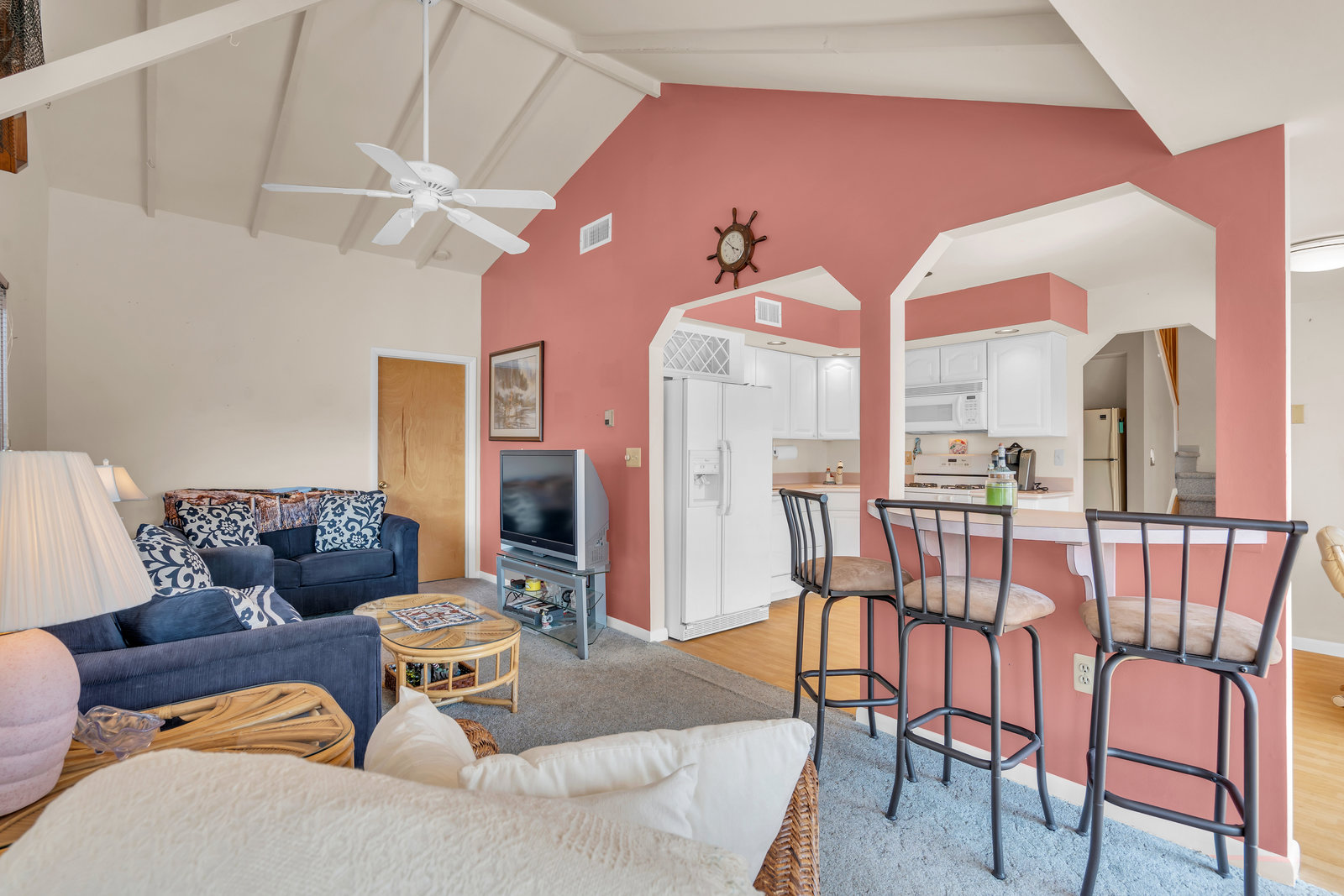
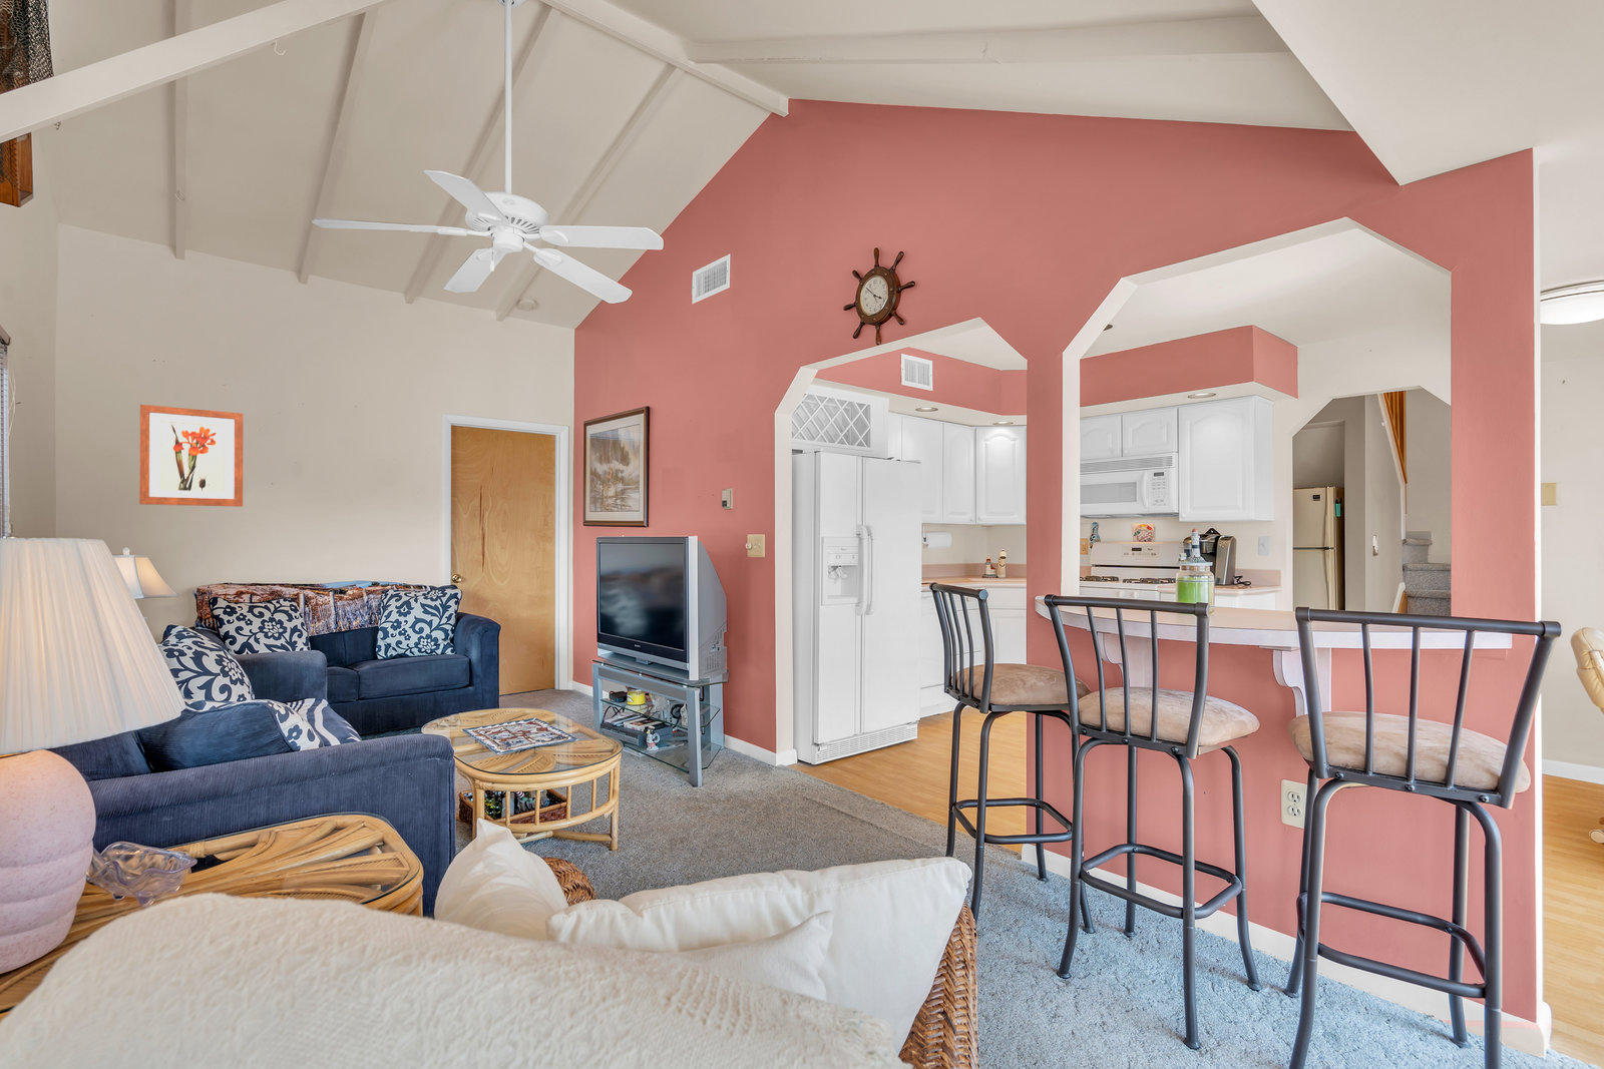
+ wall art [138,403,245,508]
